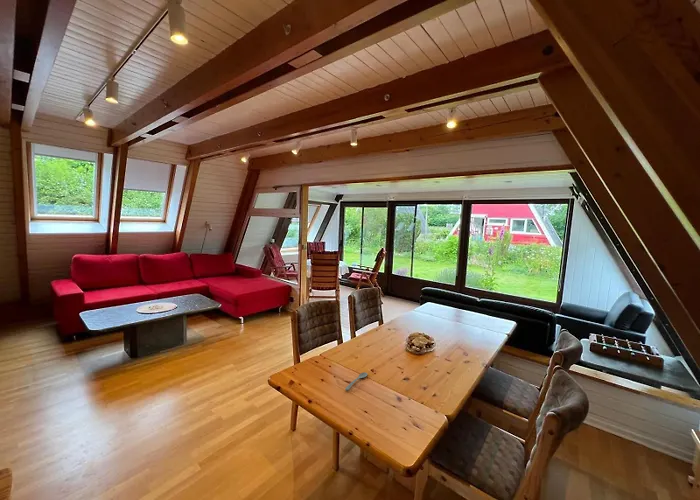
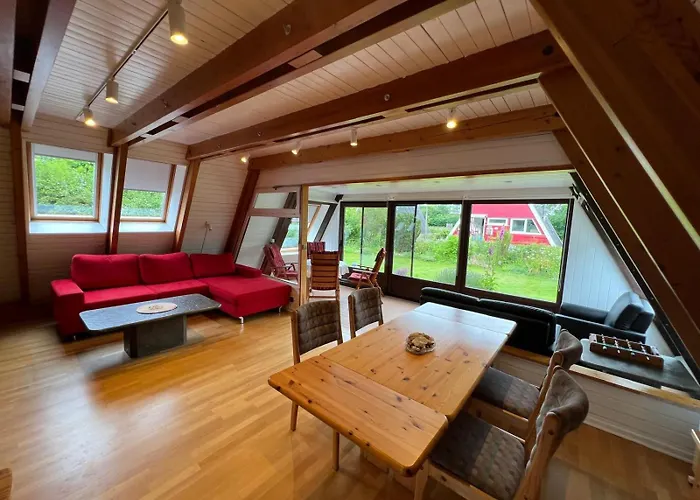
- spoon [344,371,368,391]
